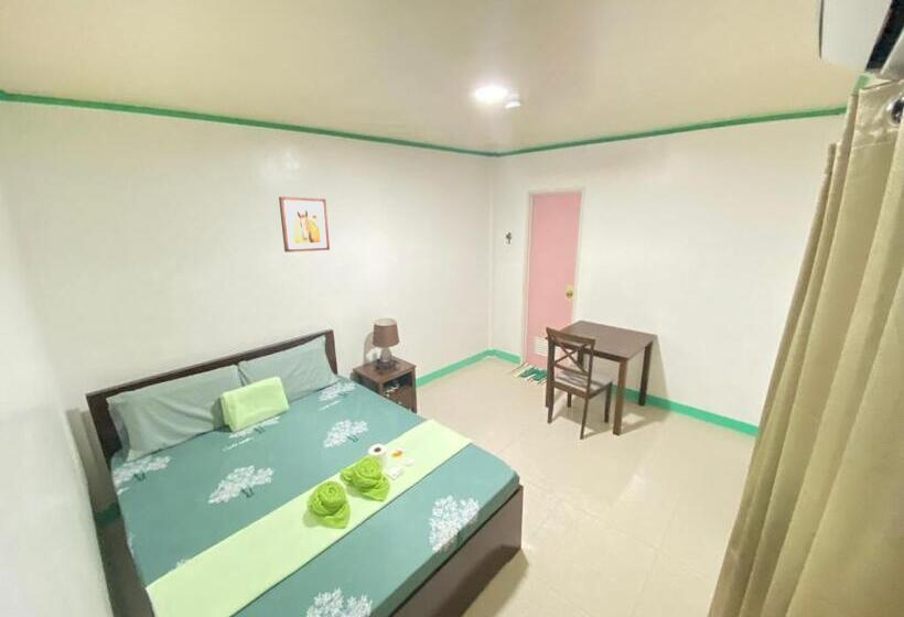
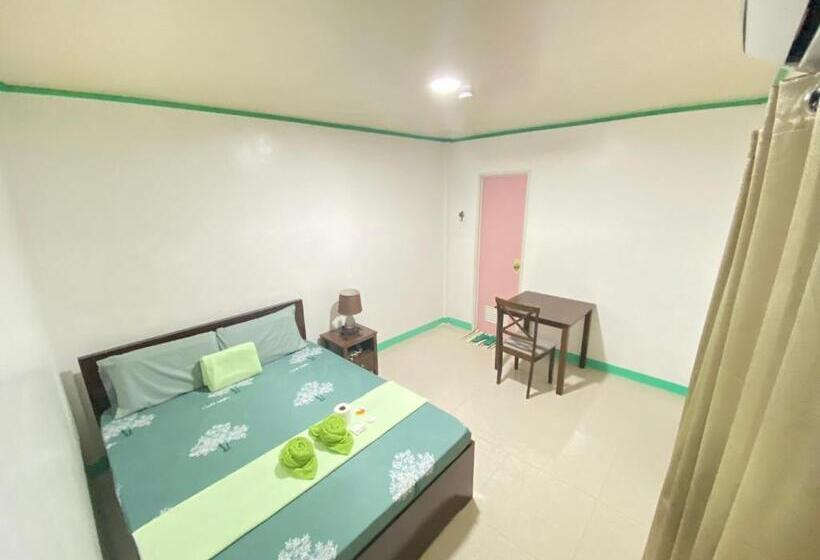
- wall art [278,196,331,253]
